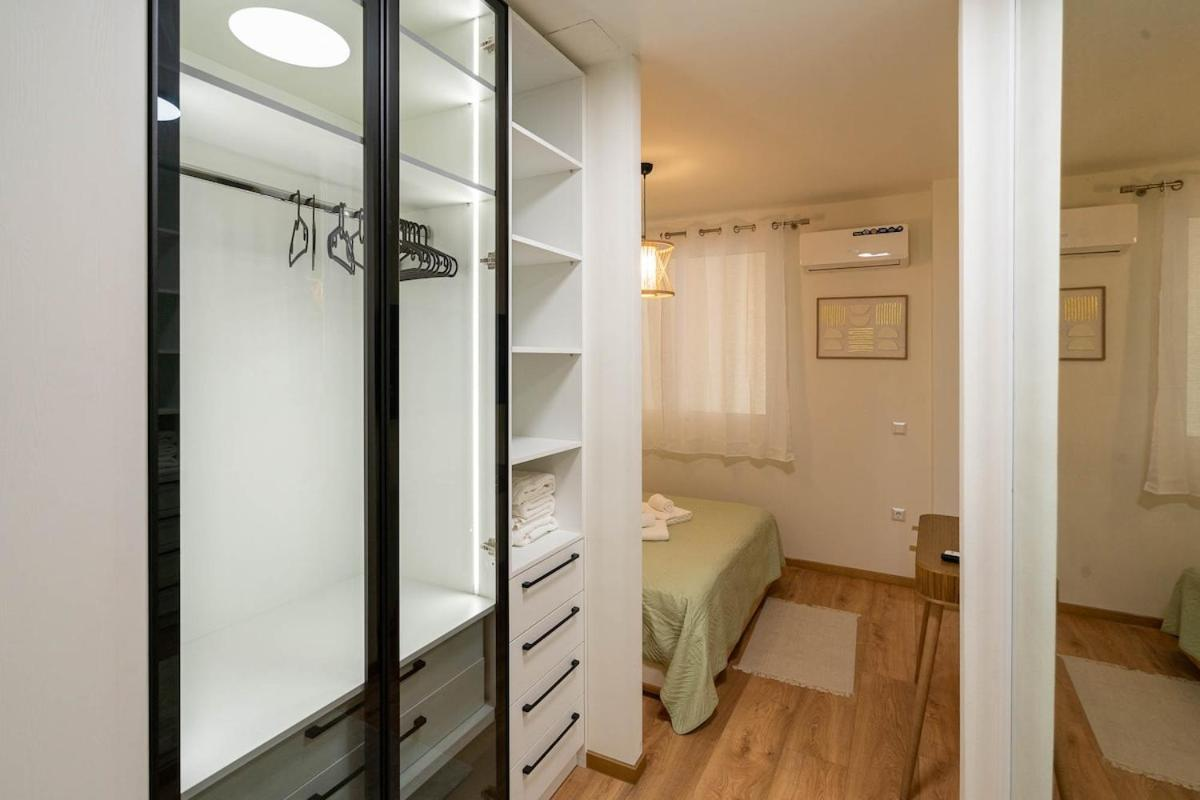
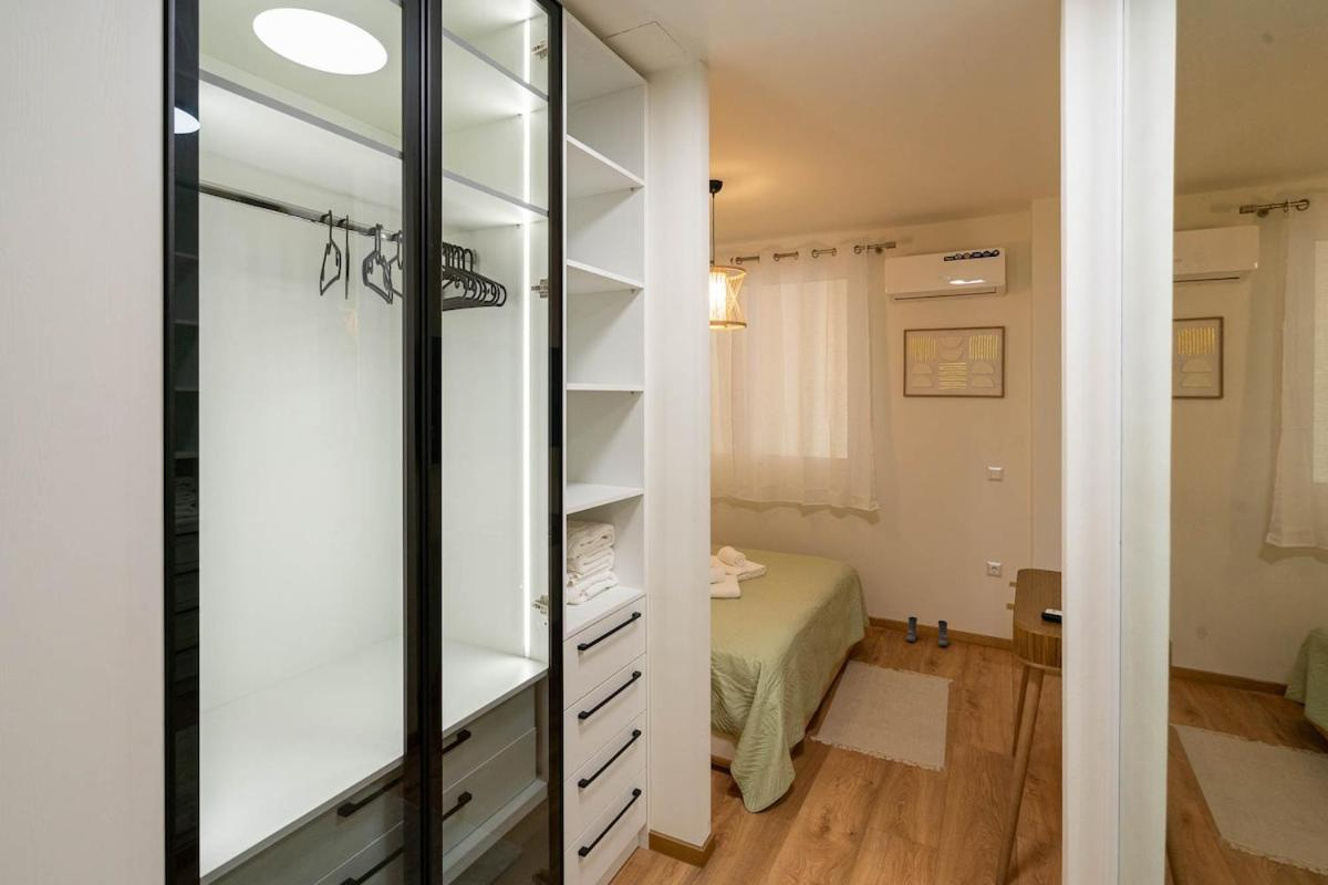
+ boots [905,616,948,647]
